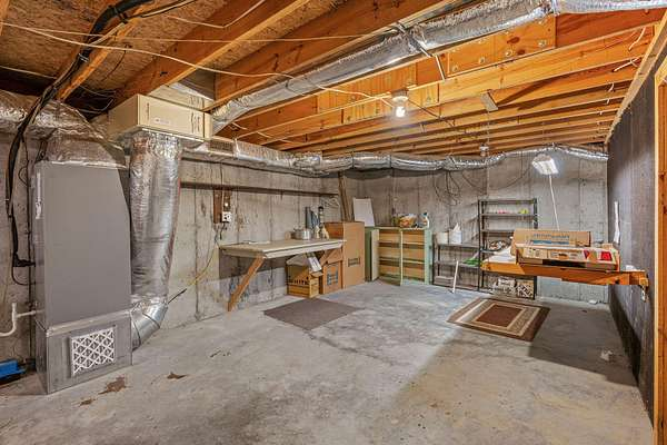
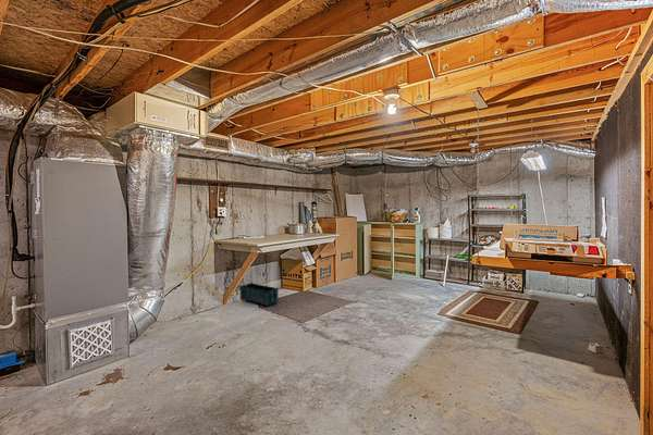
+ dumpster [239,283,280,307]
